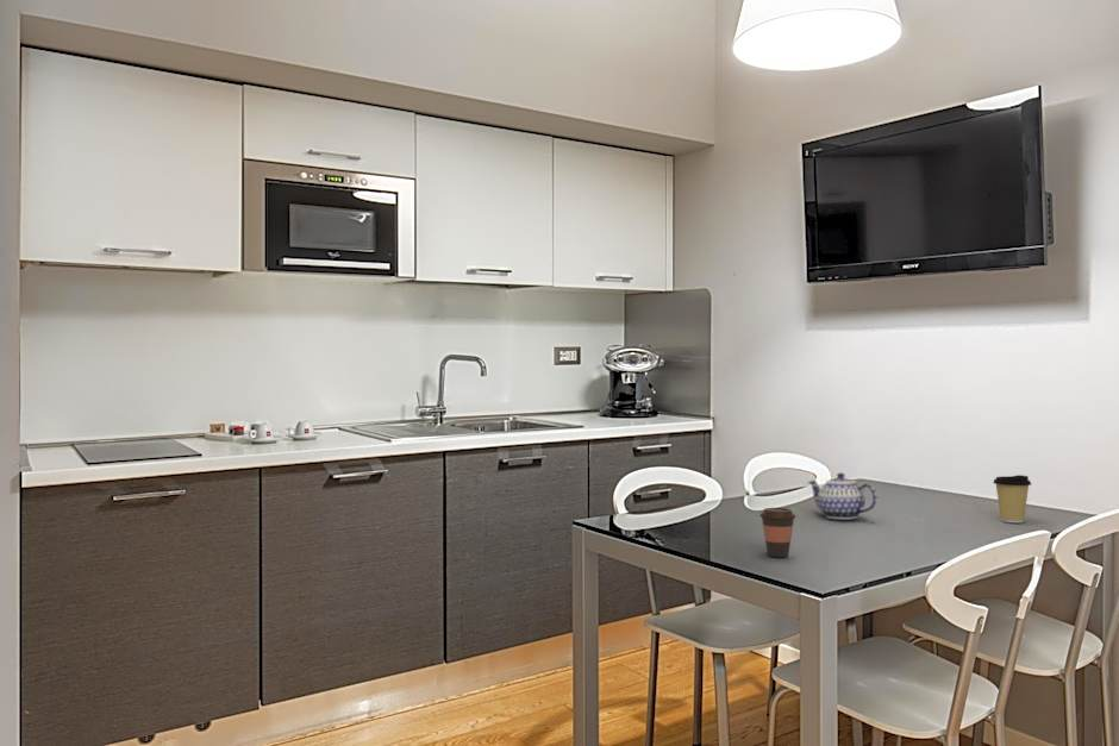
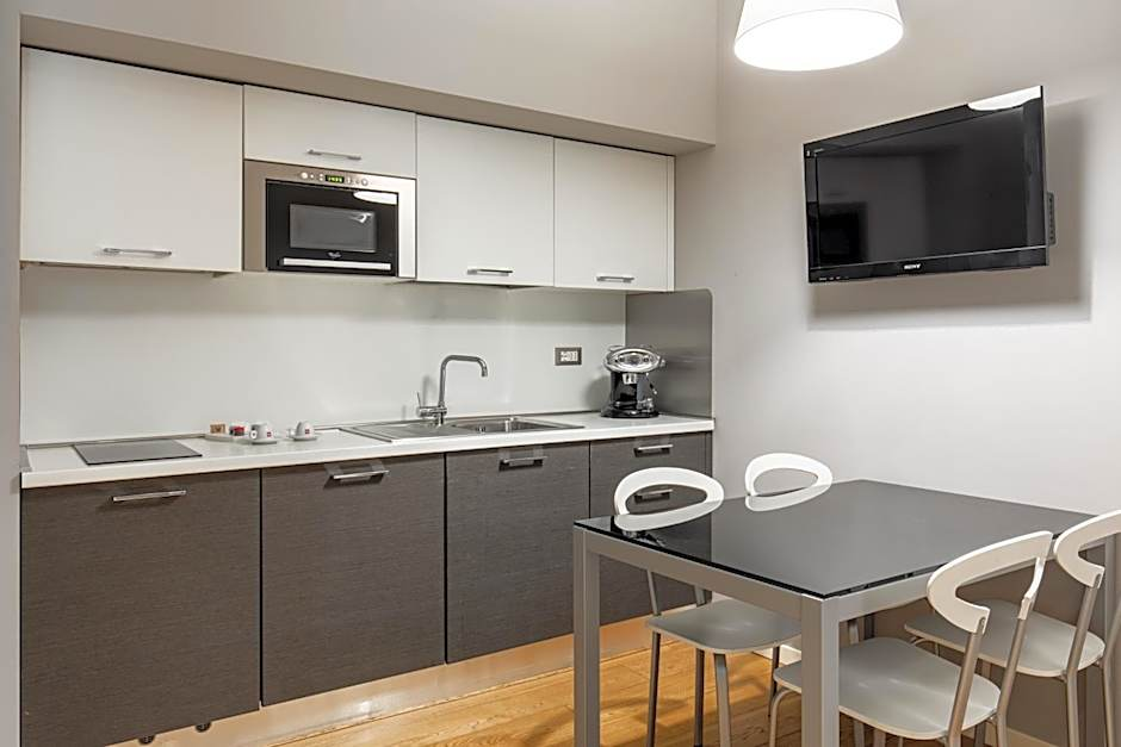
- coffee cup [992,474,1032,524]
- teapot [807,471,877,520]
- coffee cup [758,507,798,558]
